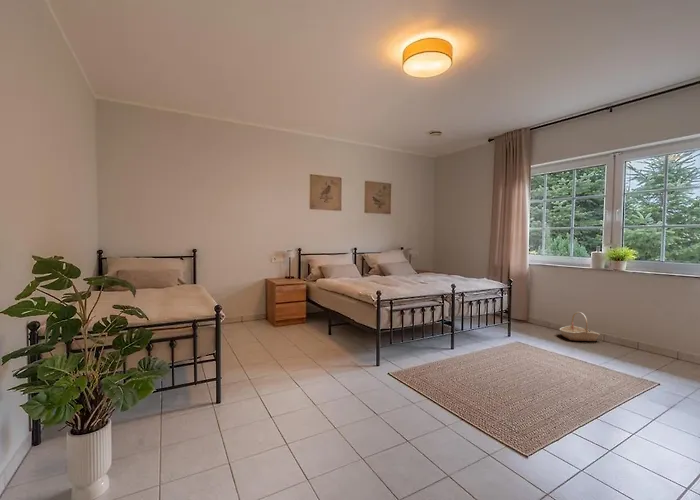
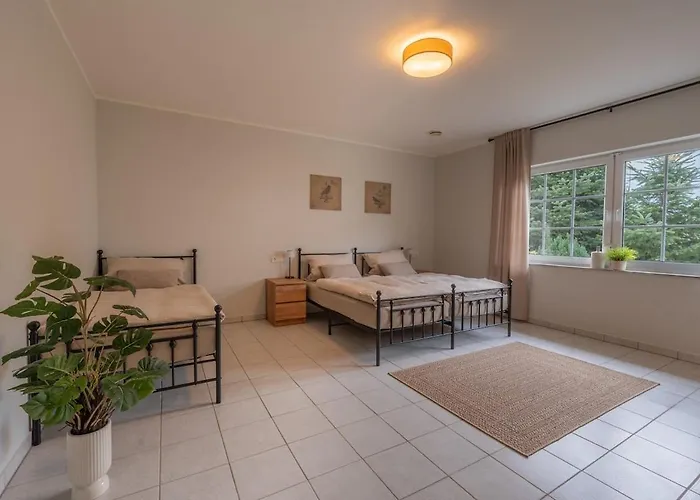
- basket [559,311,601,342]
